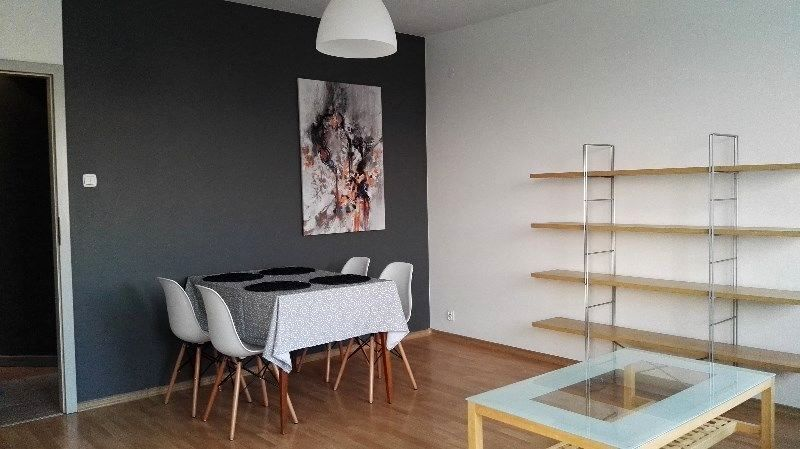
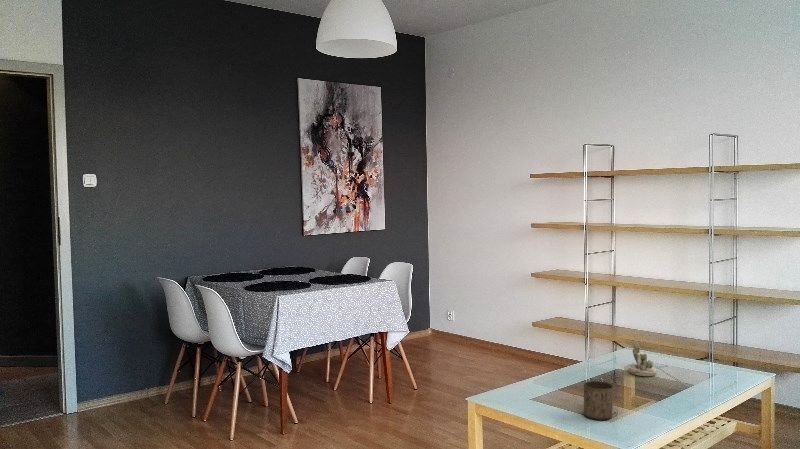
+ cup [583,380,614,421]
+ succulent planter [628,340,658,377]
